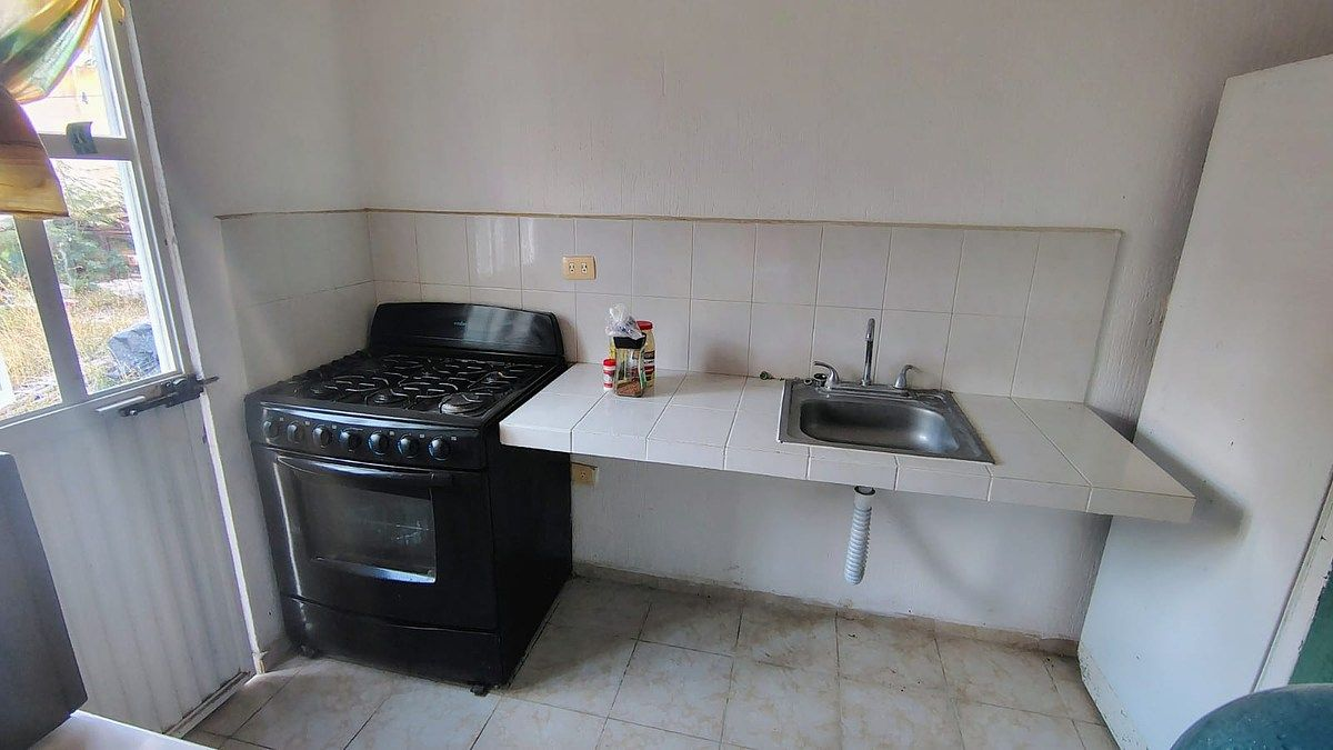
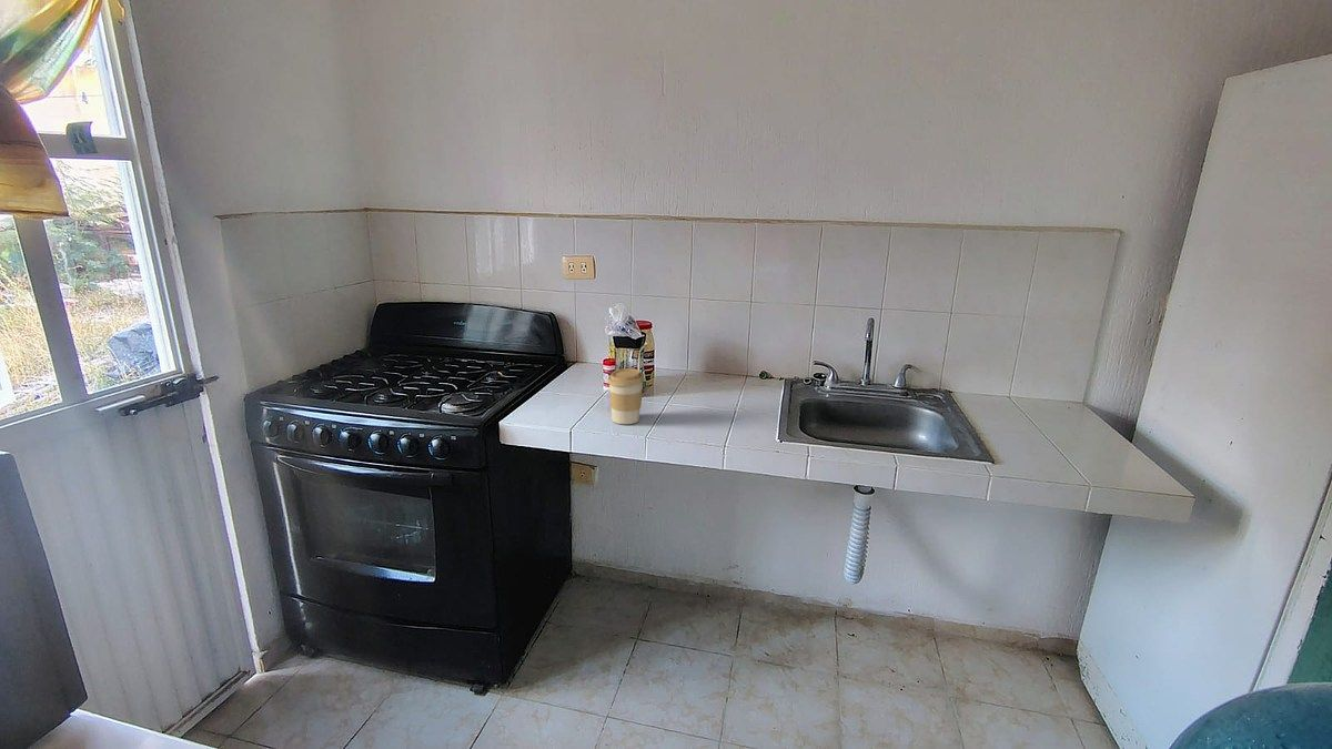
+ coffee cup [606,367,645,425]
